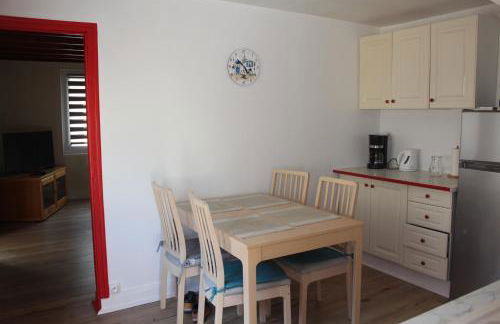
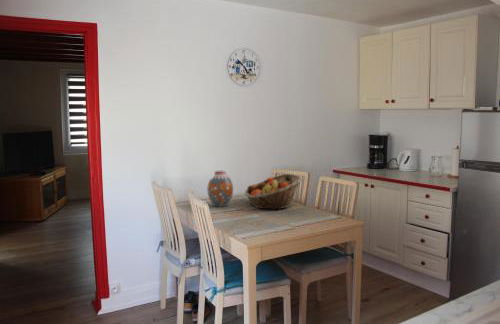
+ fruit basket [244,173,304,211]
+ vase [206,169,234,208]
